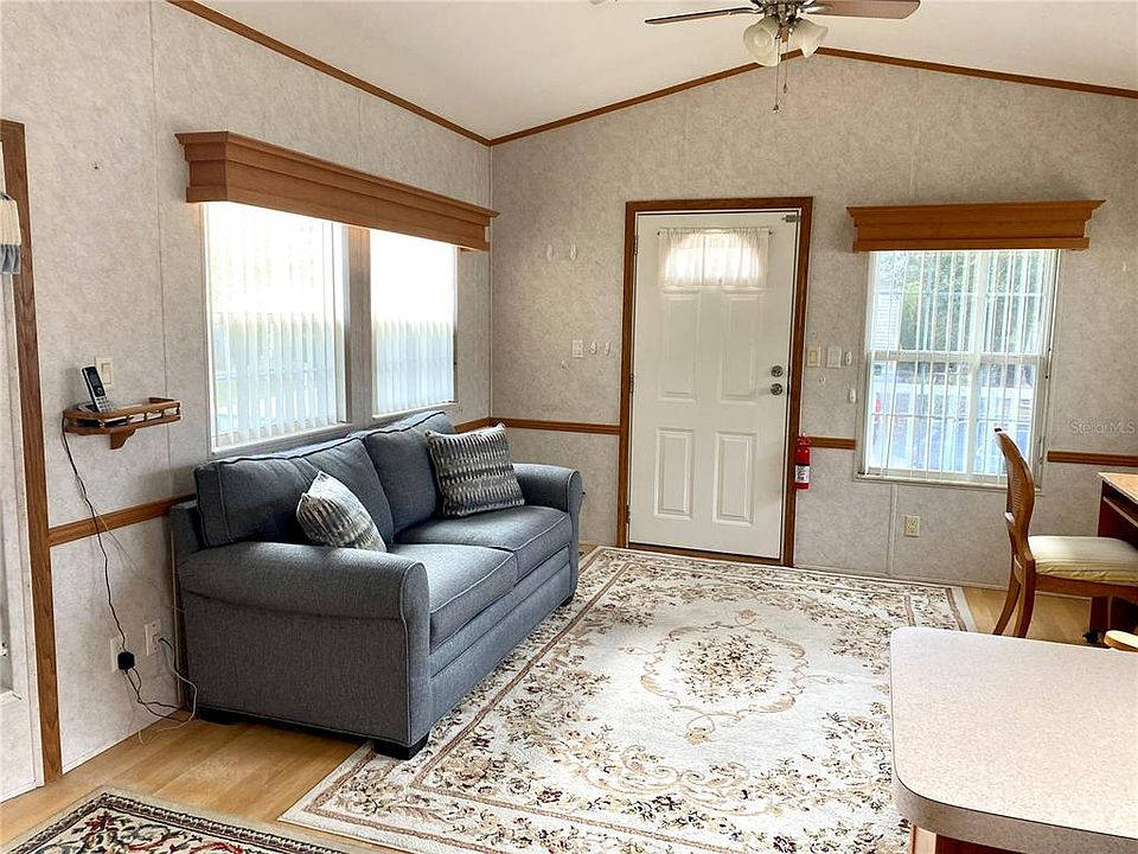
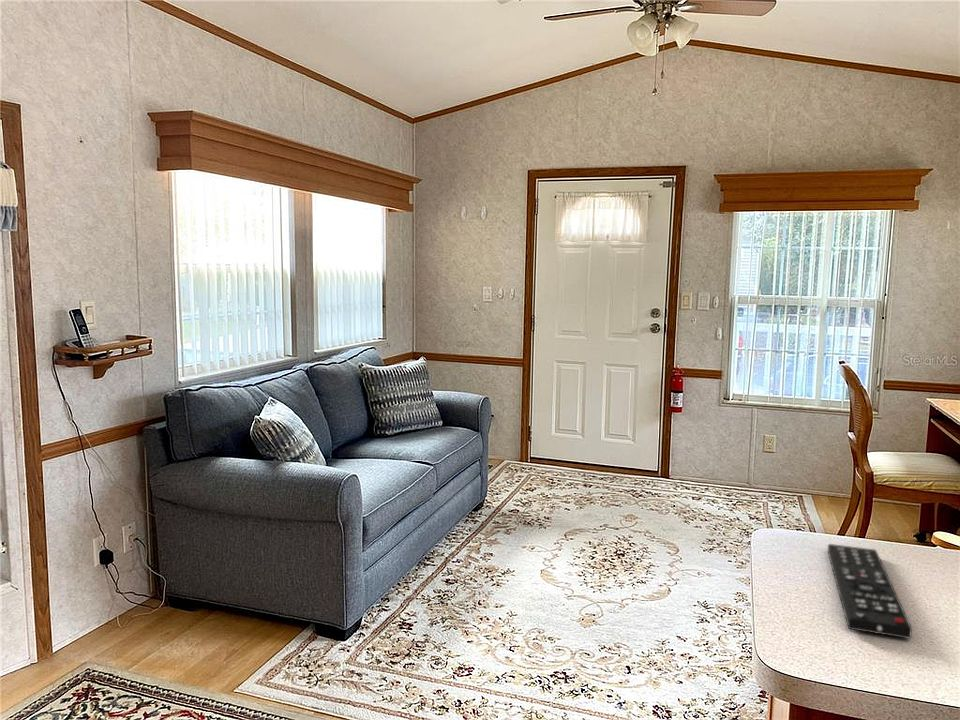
+ remote control [827,543,913,640]
